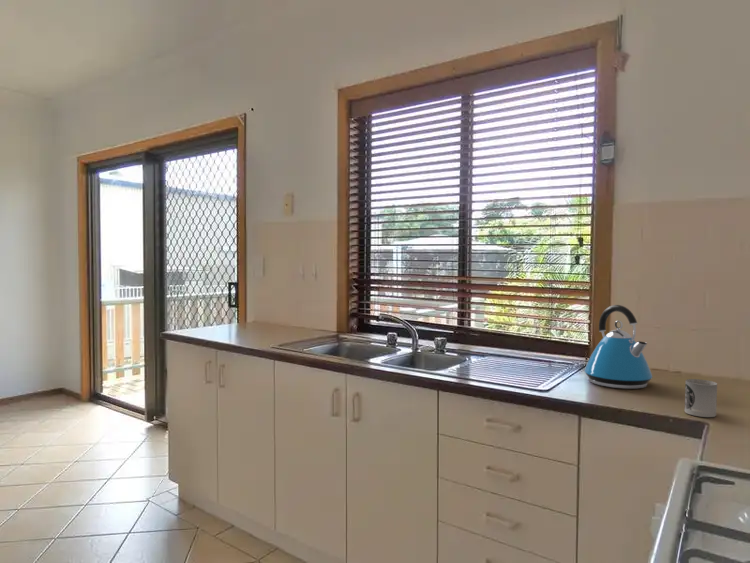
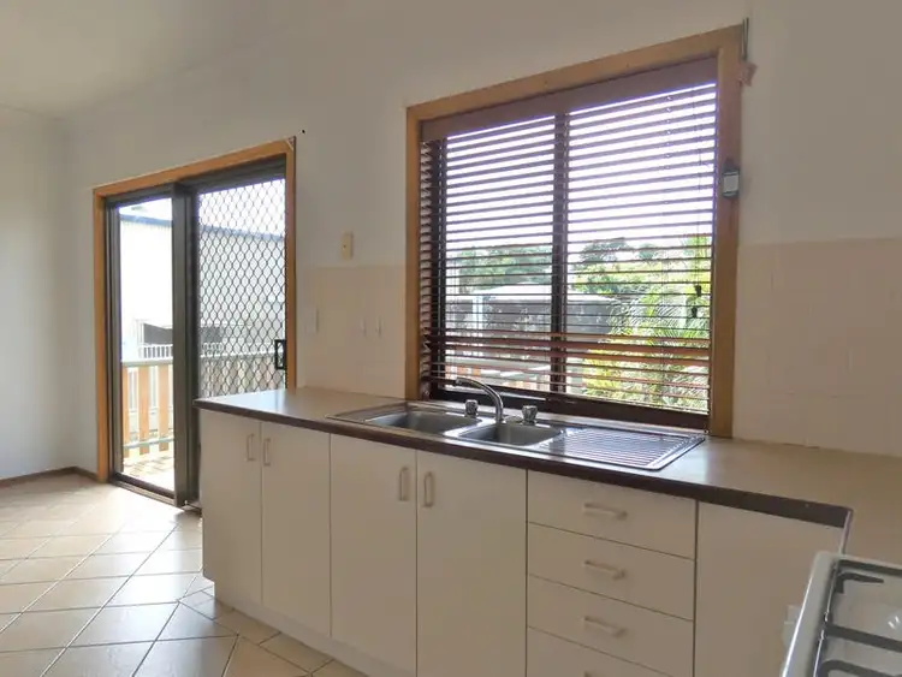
- kettle [583,304,653,390]
- cup [684,378,718,418]
